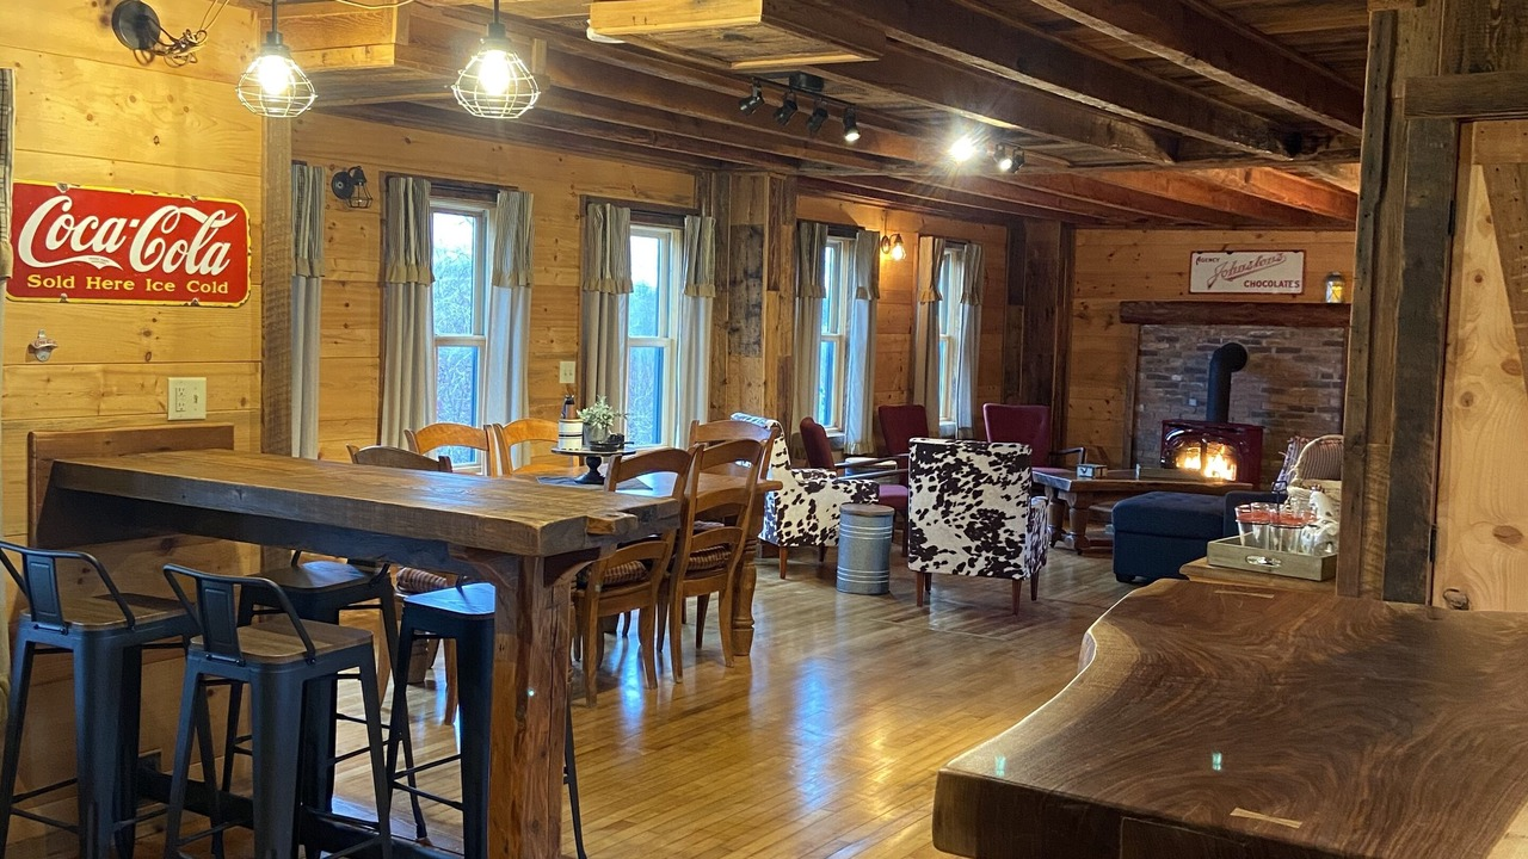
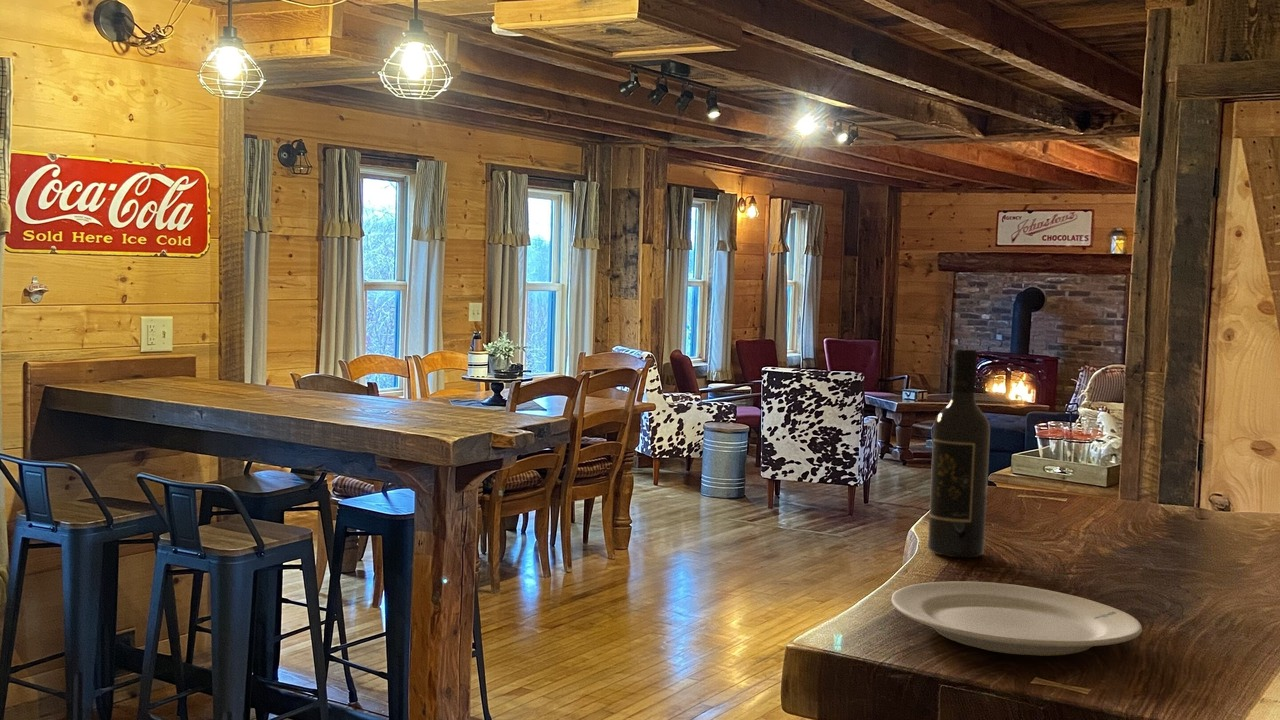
+ chinaware [890,580,1143,657]
+ wine bottle [927,348,991,558]
